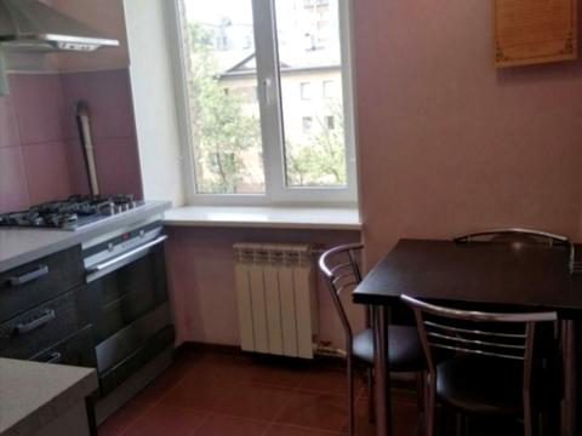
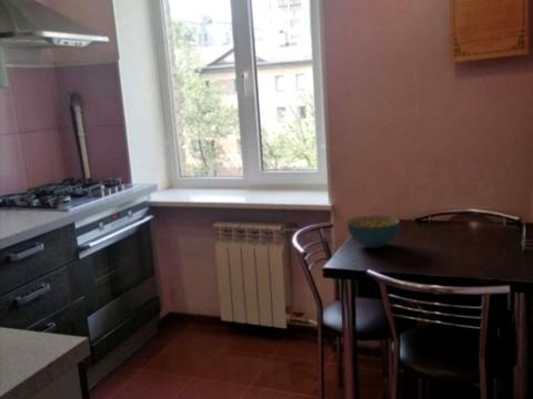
+ cereal bowl [345,214,401,249]
